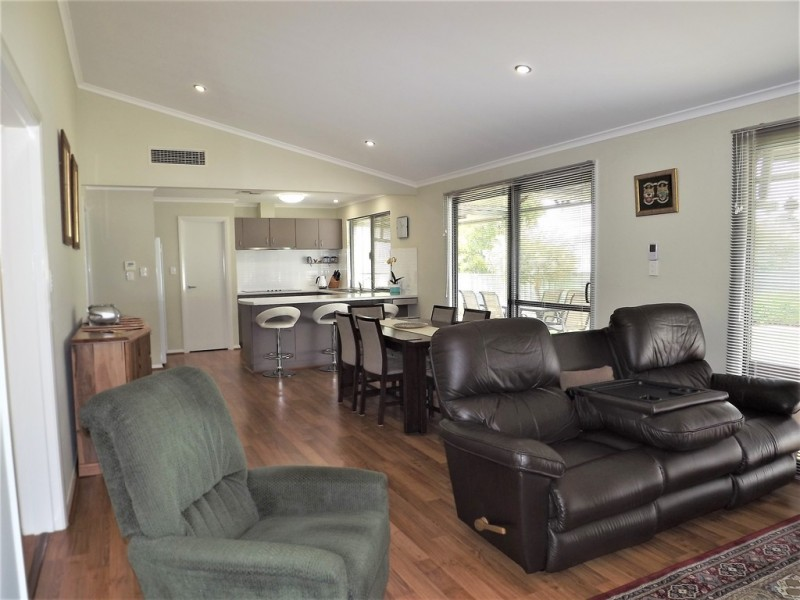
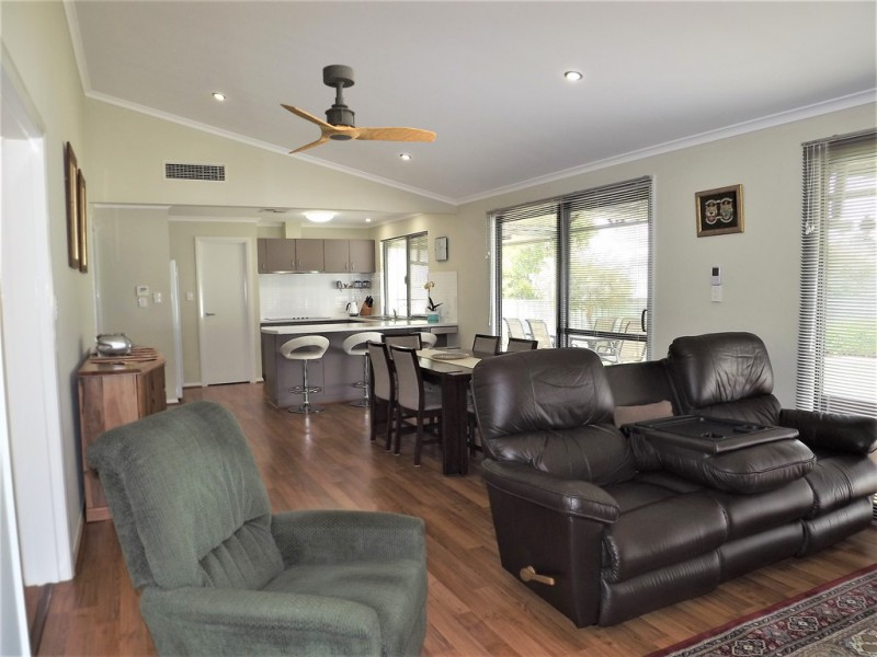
+ ceiling fan [280,64,437,154]
